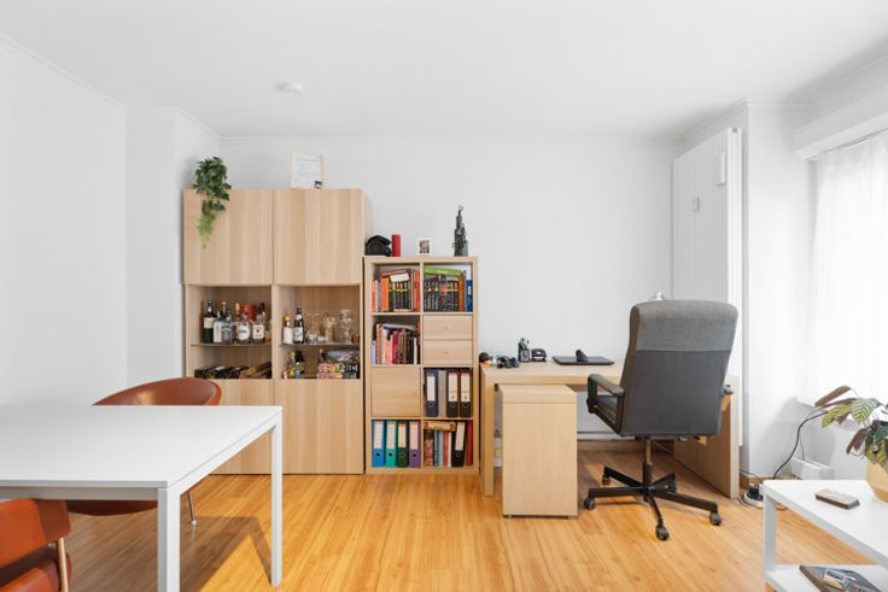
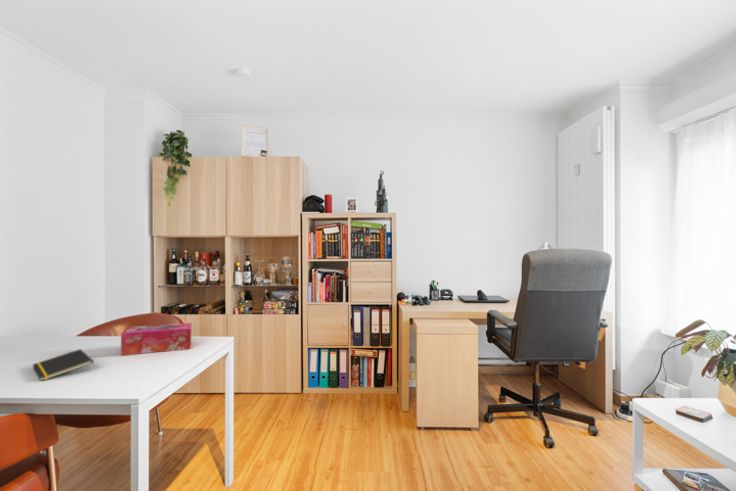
+ notepad [31,348,94,382]
+ tissue box [120,322,192,356]
